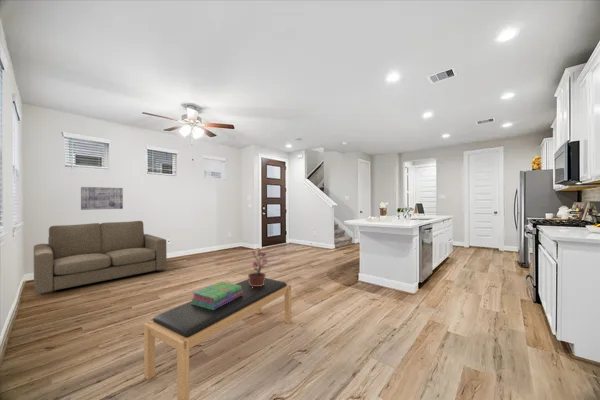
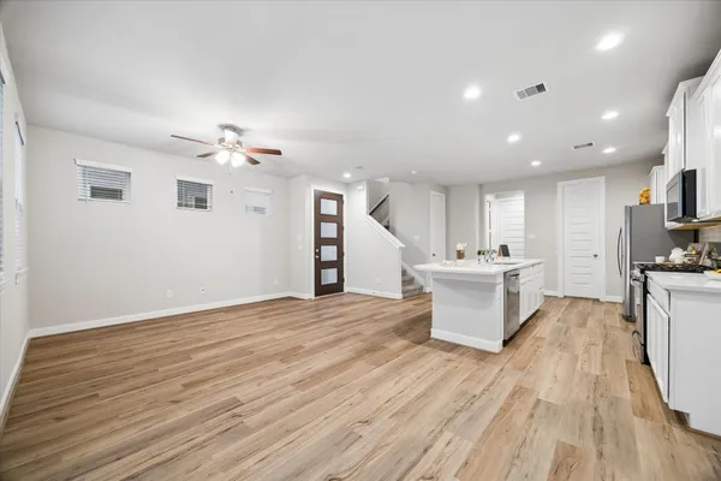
- wall art [80,186,124,211]
- stack of books [190,281,243,310]
- sofa [33,220,168,296]
- bench [143,277,292,400]
- potted plant [247,248,268,288]
